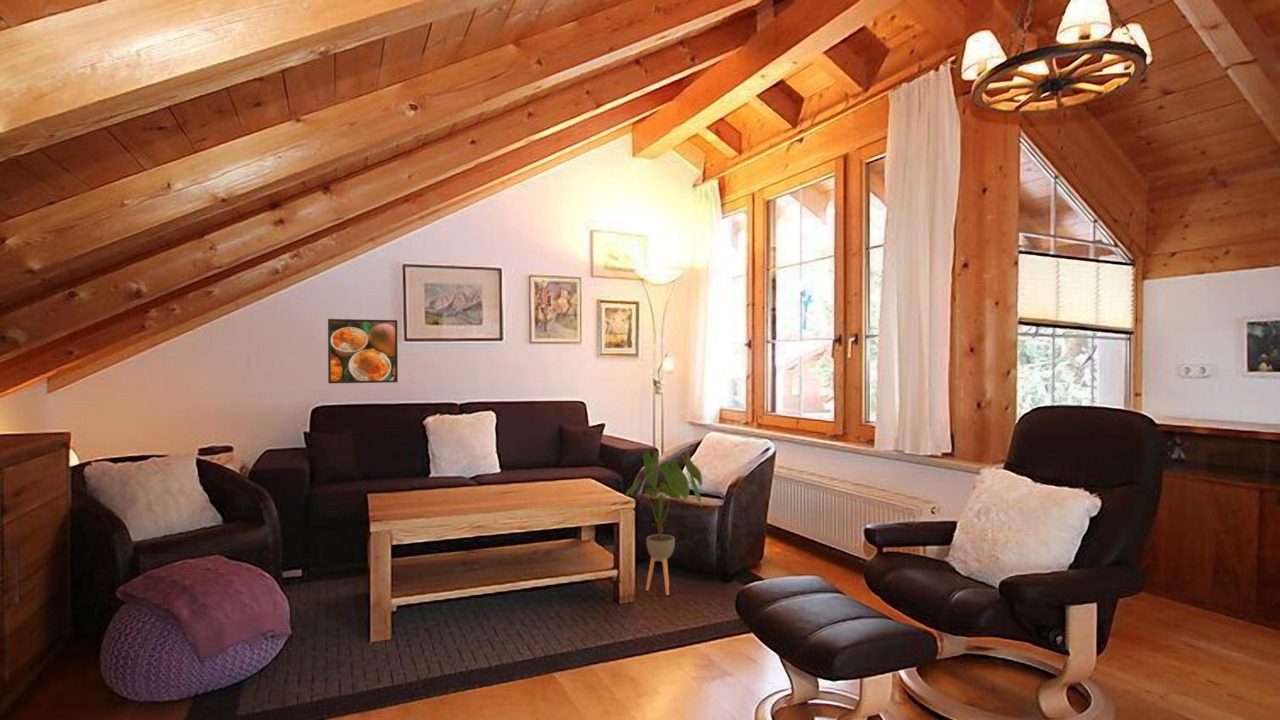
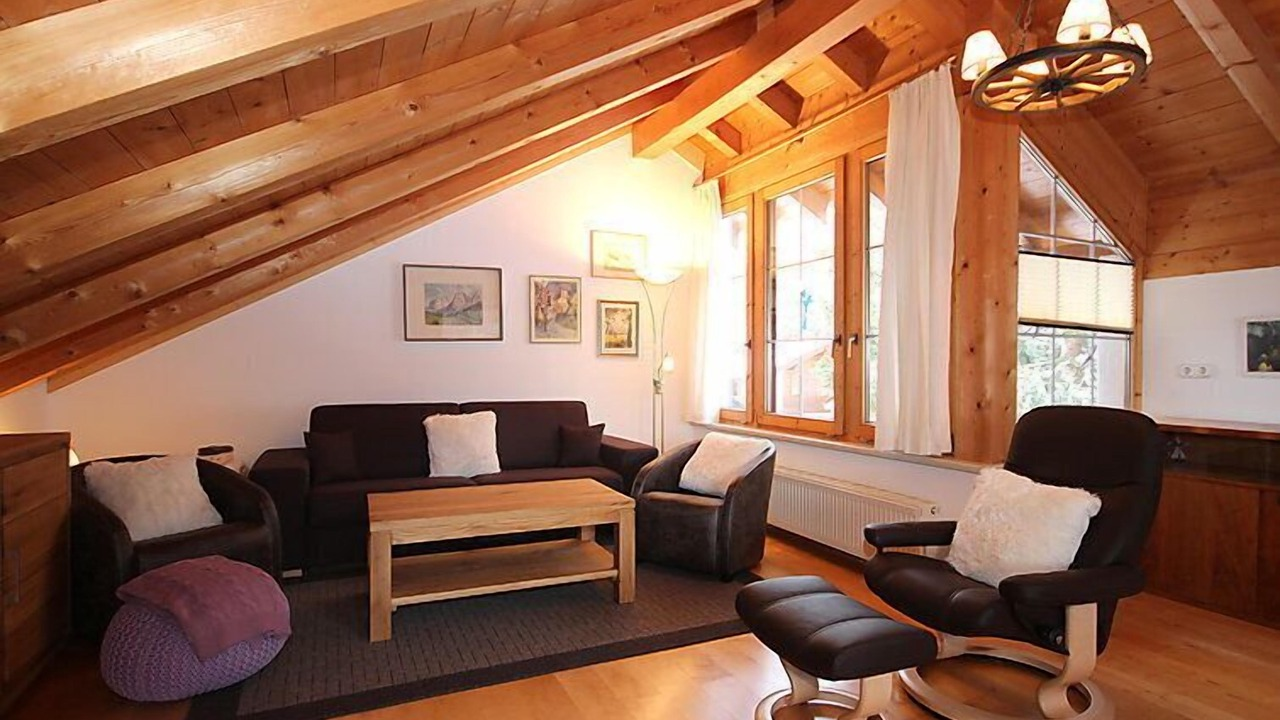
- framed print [327,318,399,384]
- house plant [624,450,703,596]
